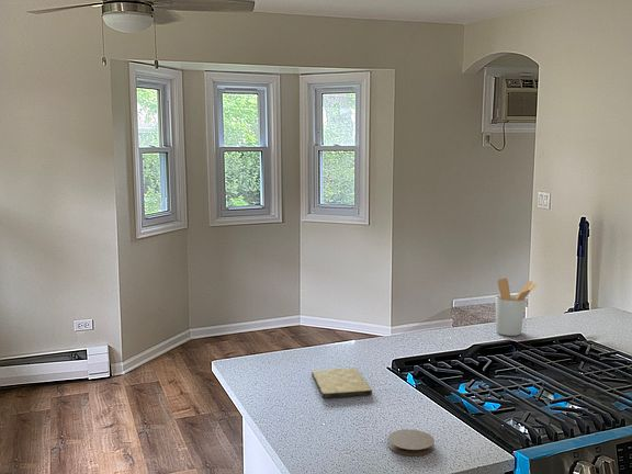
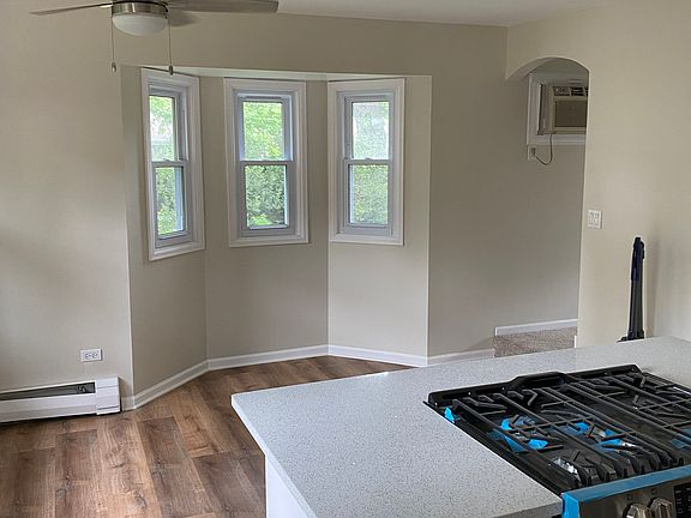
- cutting board [311,366,373,398]
- utensil holder [495,276,539,337]
- coaster [387,428,436,456]
